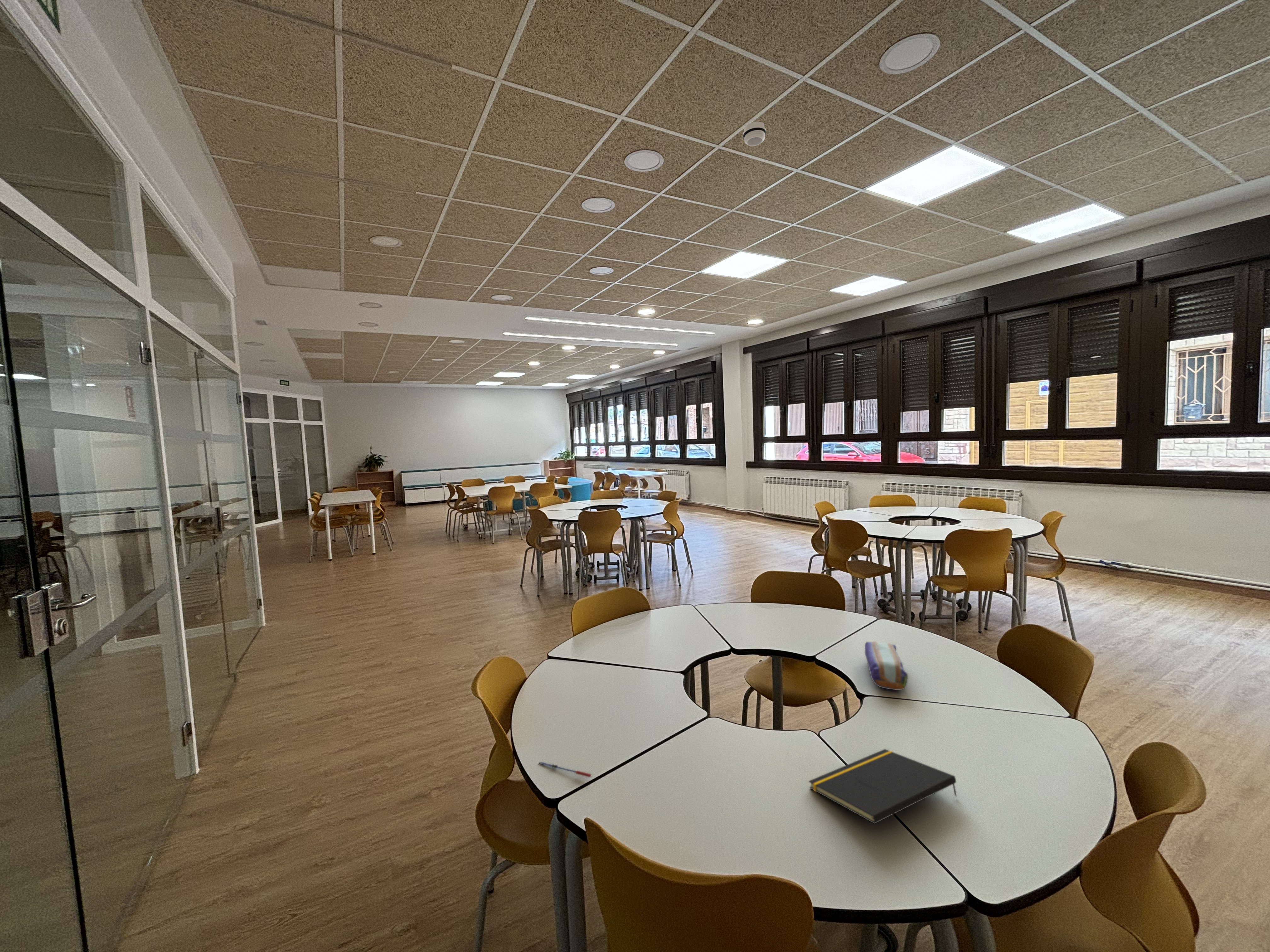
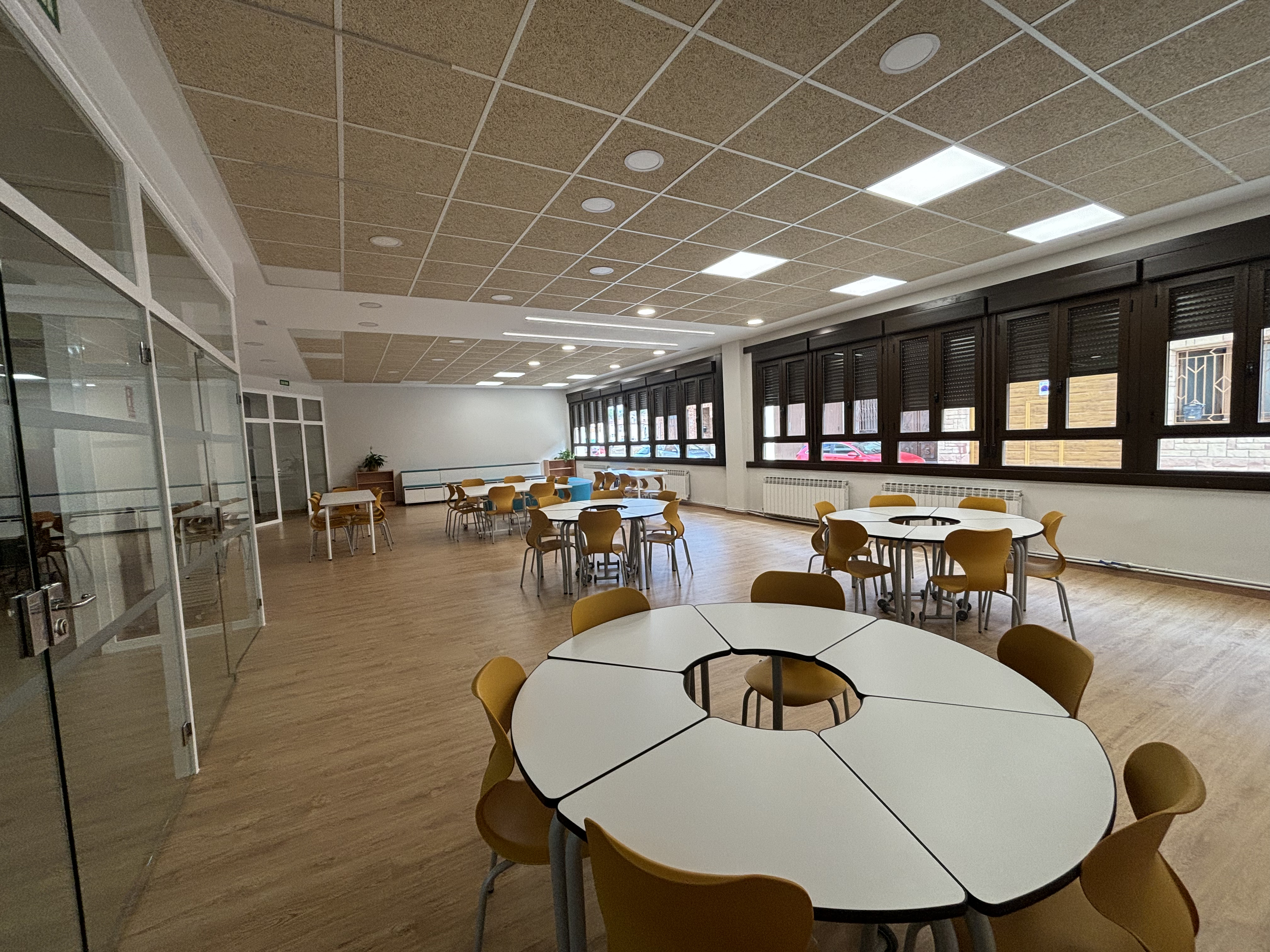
- pencil case [864,641,908,690]
- notepad [808,749,958,824]
- pen [538,762,592,778]
- smoke detector [742,121,767,146]
